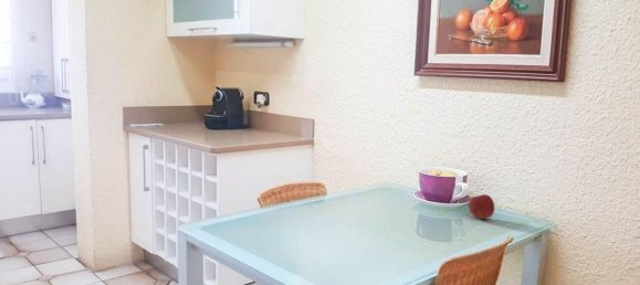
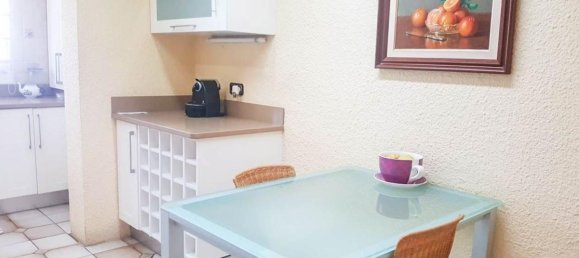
- apple [468,193,495,220]
